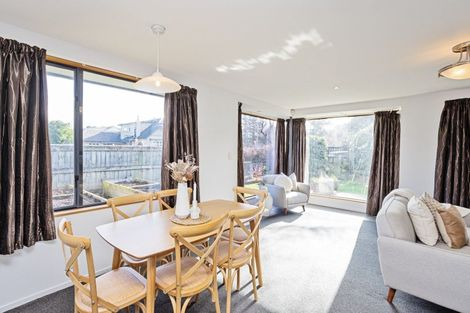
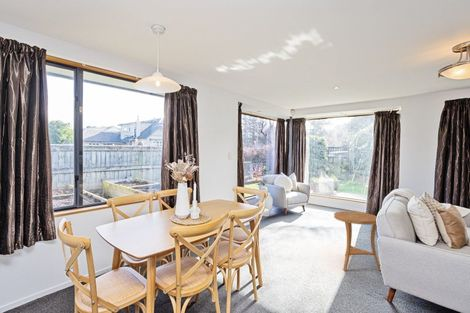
+ side table [333,210,381,272]
